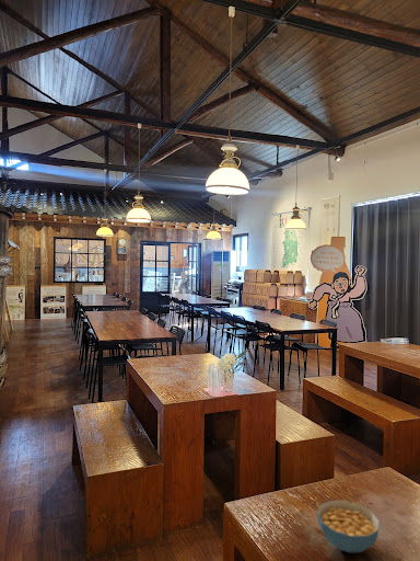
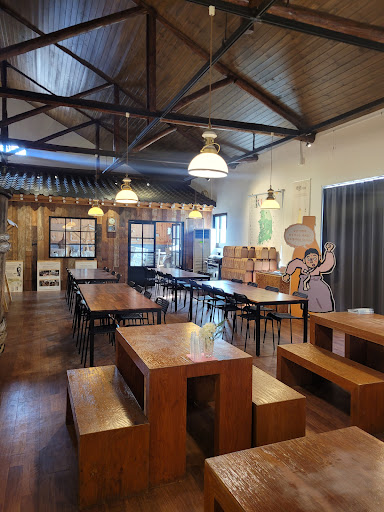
- cereal bowl [316,500,381,553]
